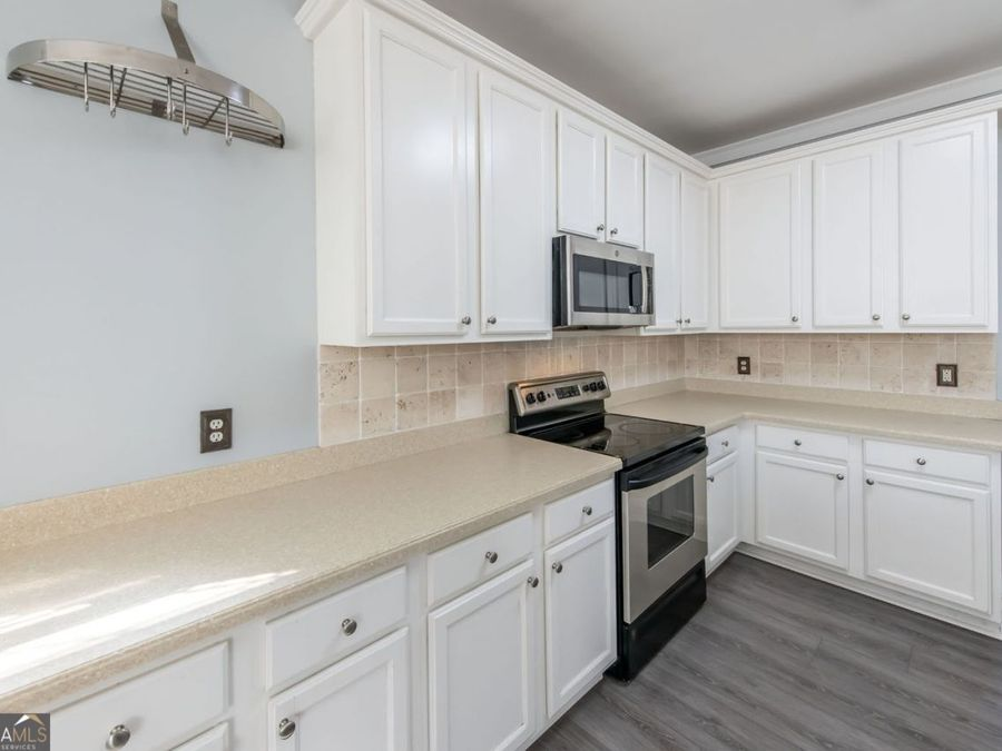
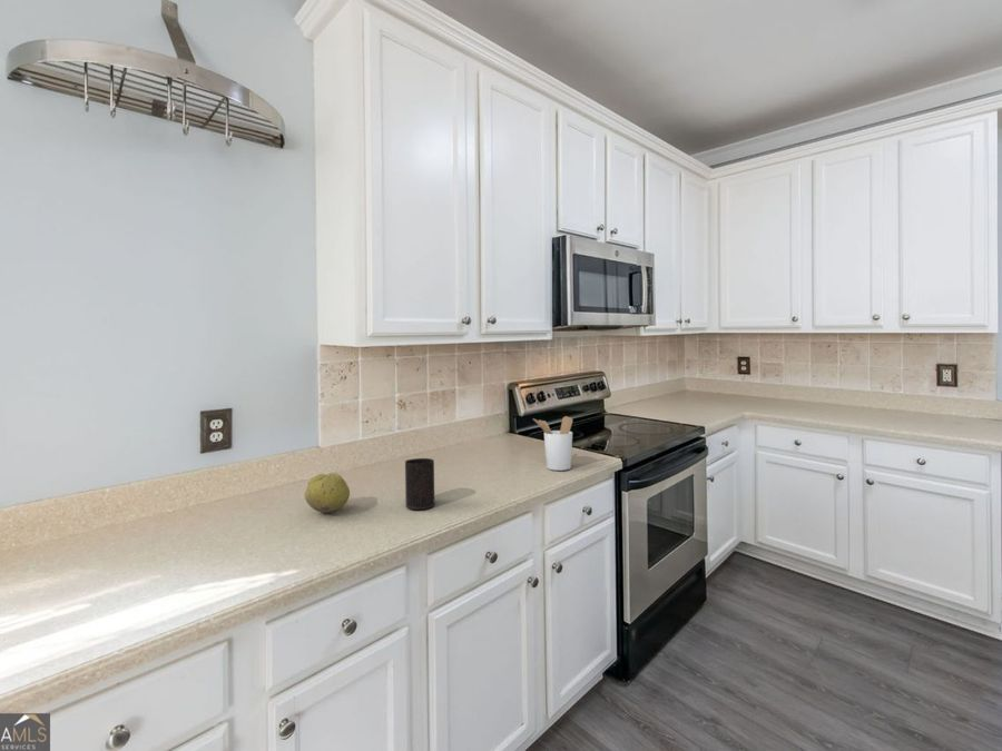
+ fruit [304,472,351,514]
+ cup [404,457,435,511]
+ utensil holder [533,415,573,472]
